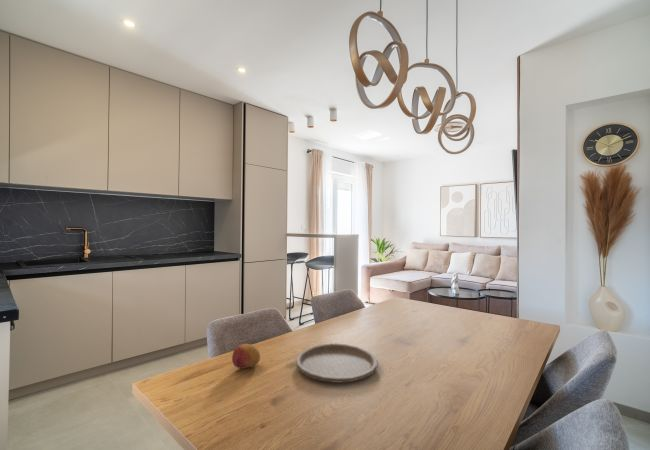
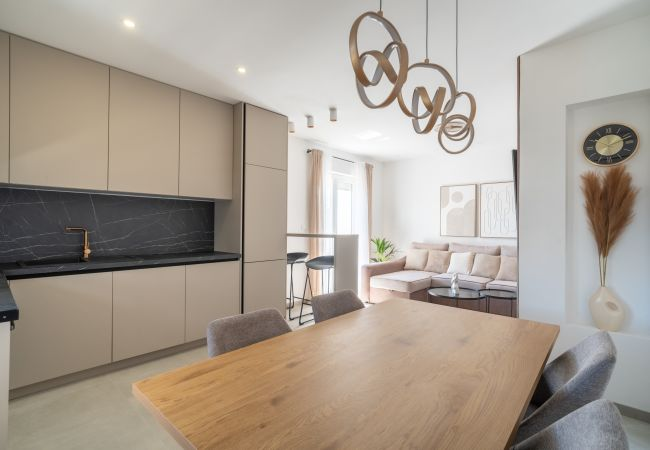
- plate [295,342,378,384]
- fruit [231,343,261,370]
